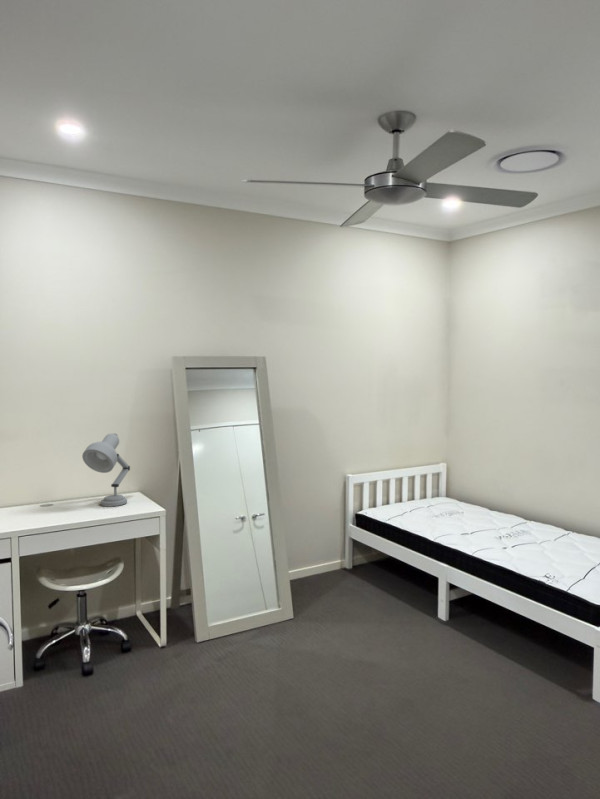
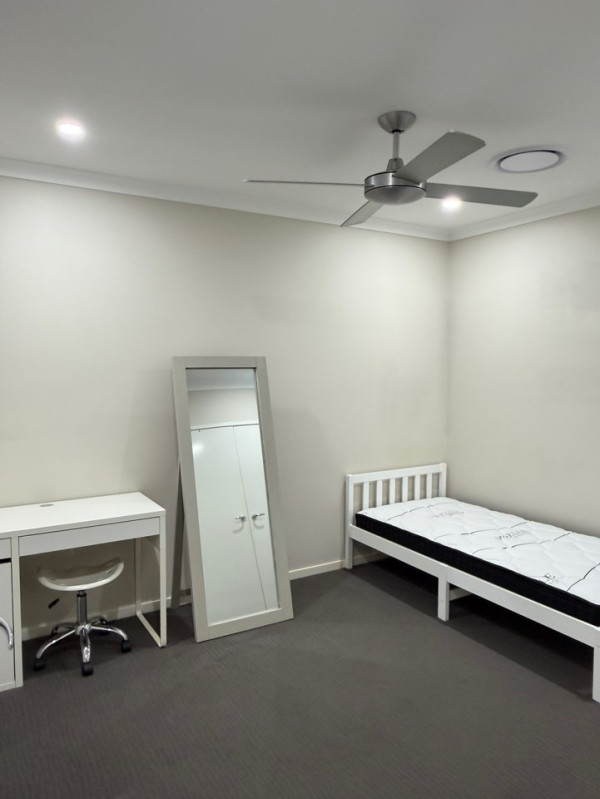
- desk lamp [81,433,131,508]
